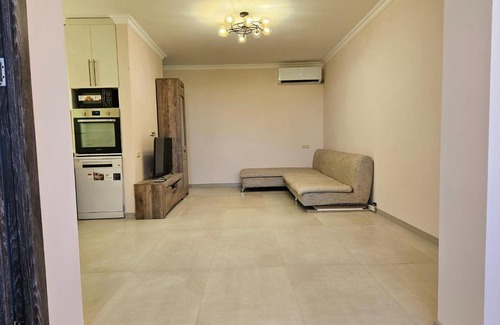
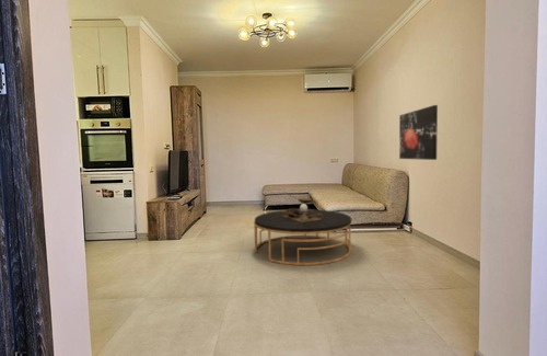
+ coffee table [253,197,352,266]
+ wall art [398,104,439,161]
